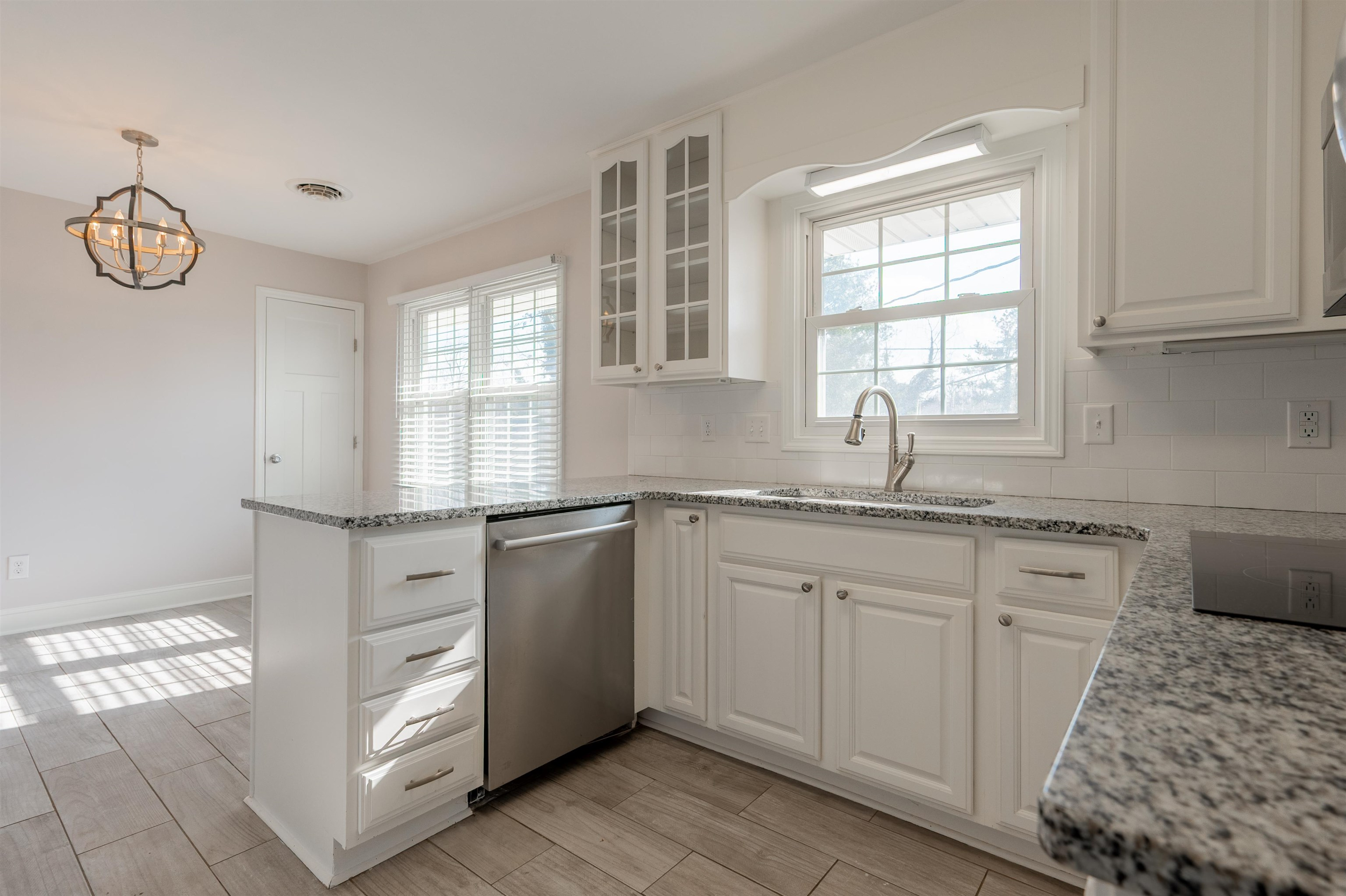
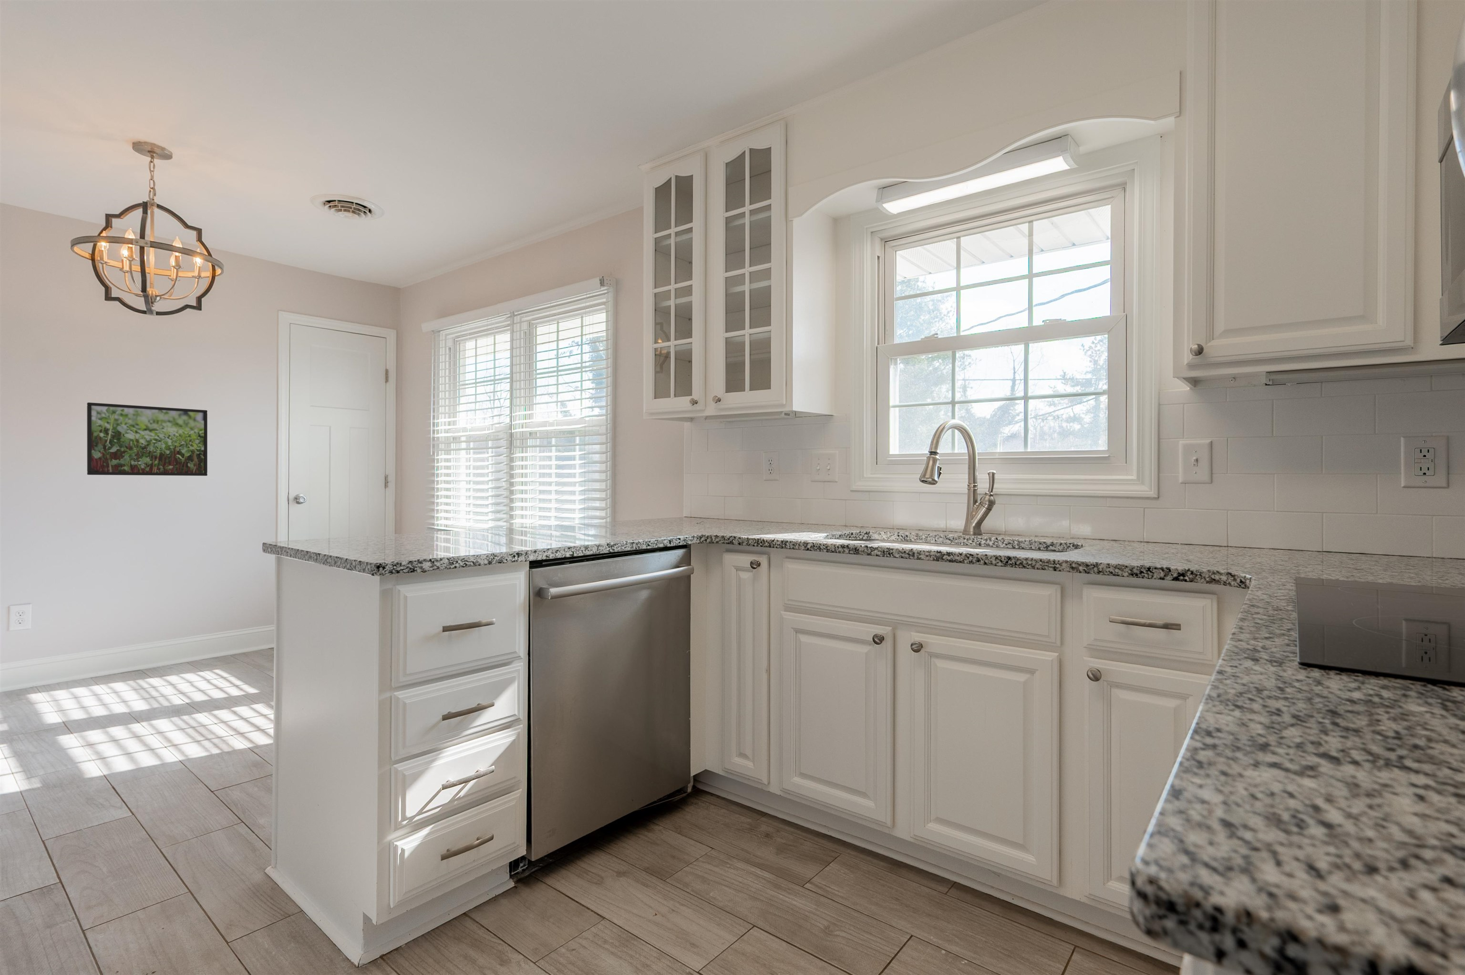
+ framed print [86,403,208,476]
